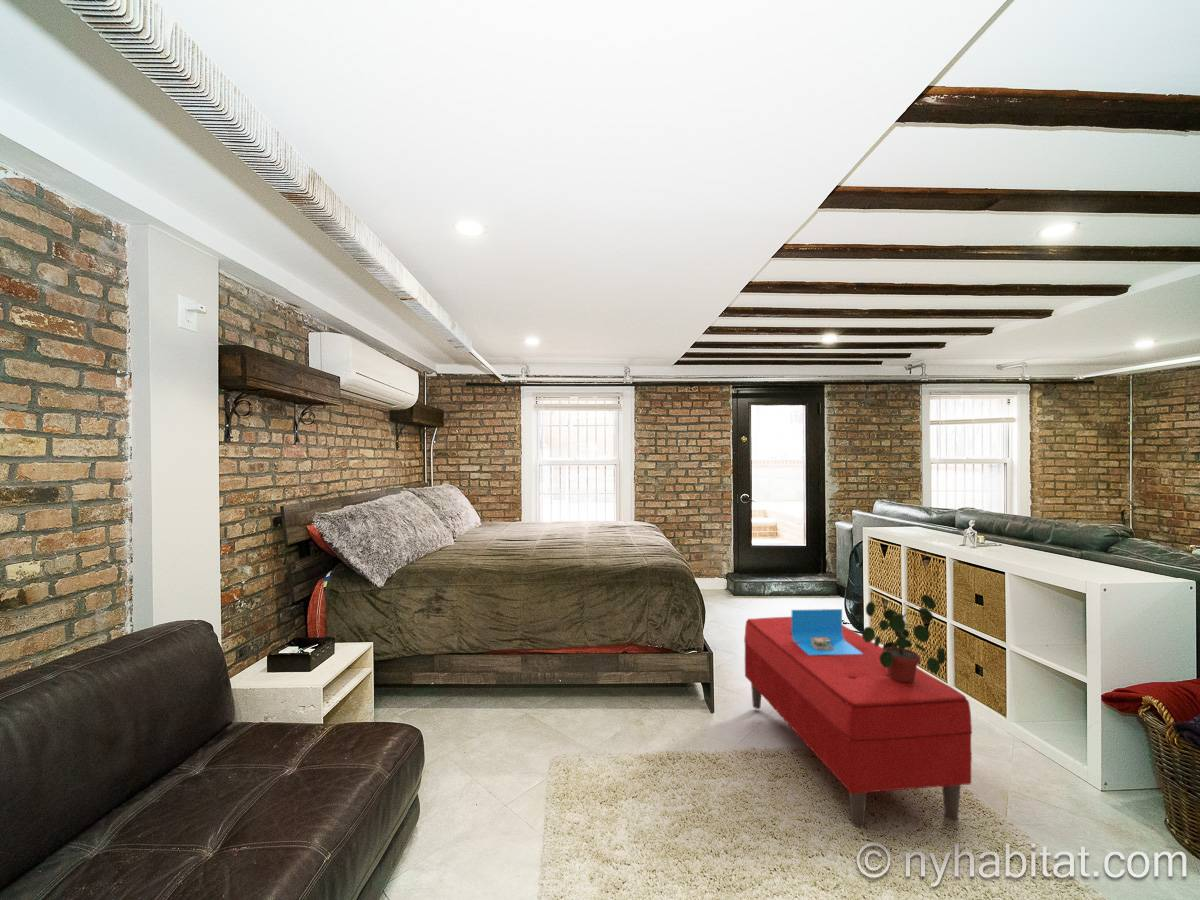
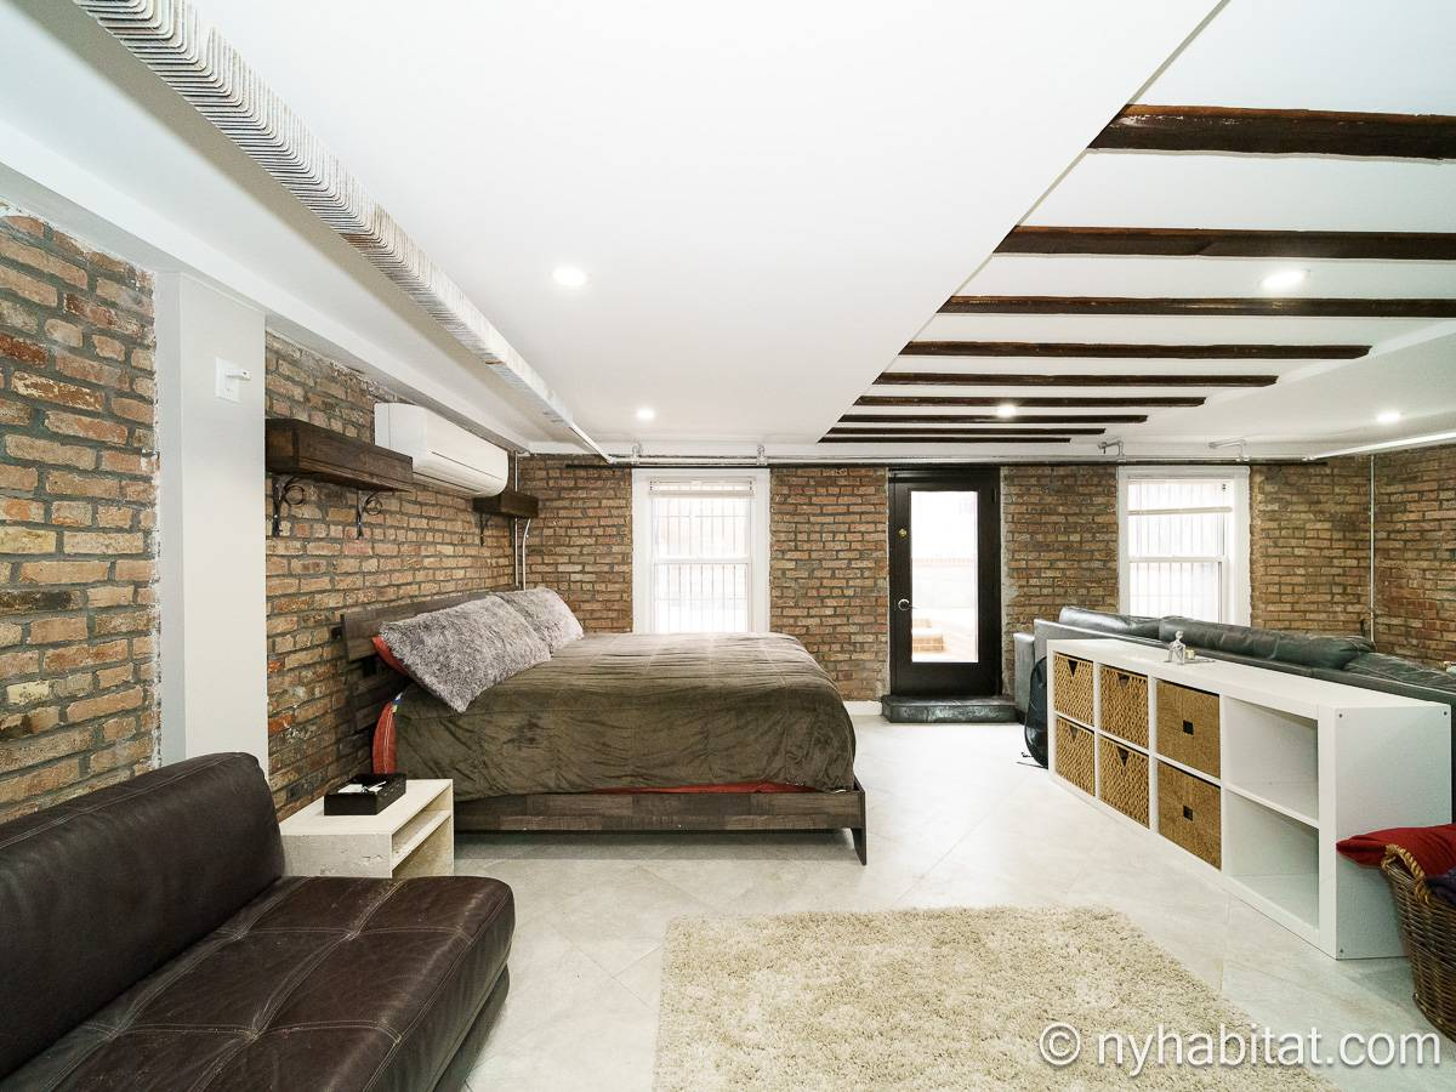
- potted plant [861,594,947,683]
- architectural model [791,608,863,655]
- bench [743,616,973,828]
